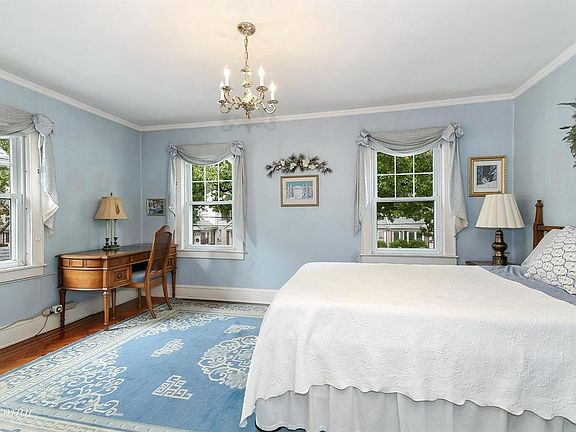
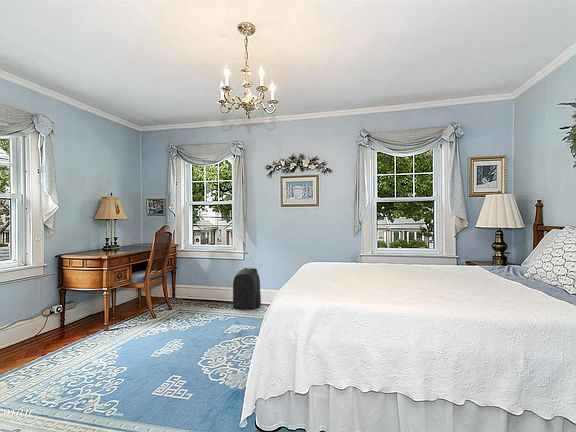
+ backpack [232,266,262,310]
